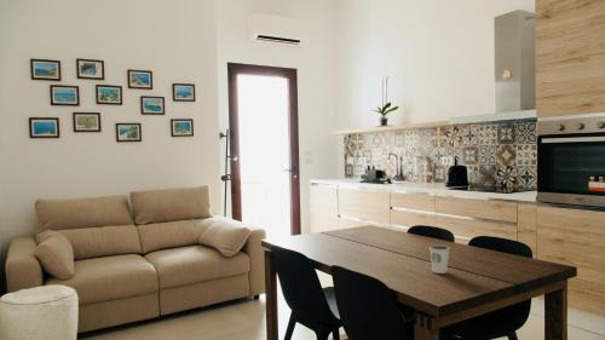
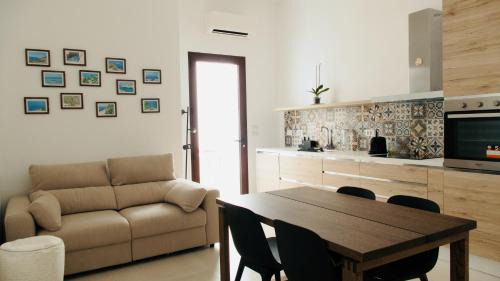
- dixie cup [428,244,451,275]
